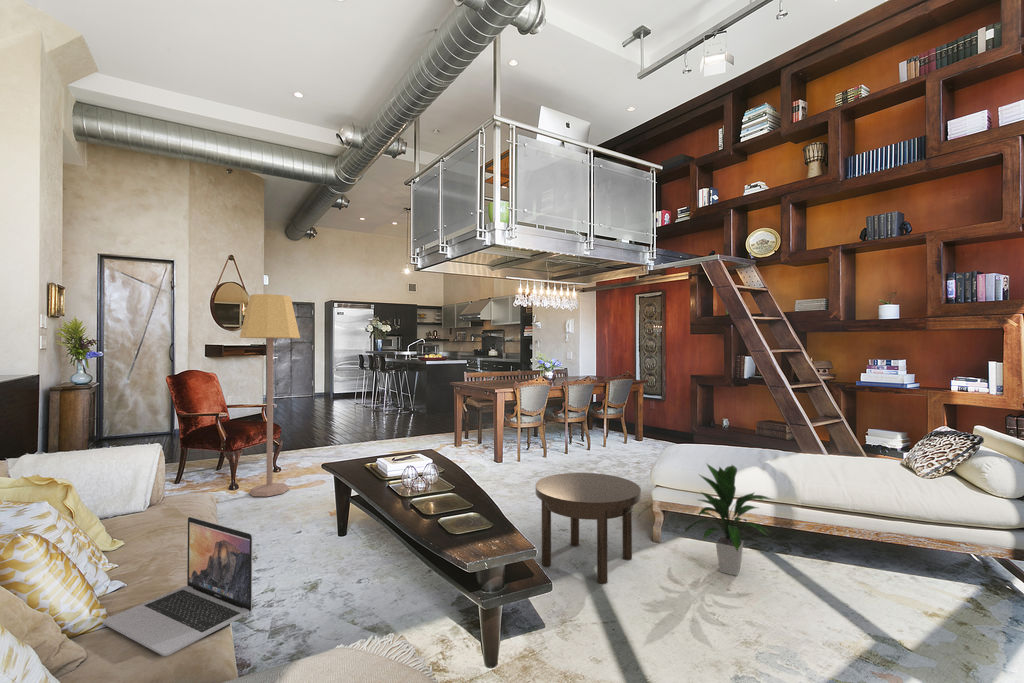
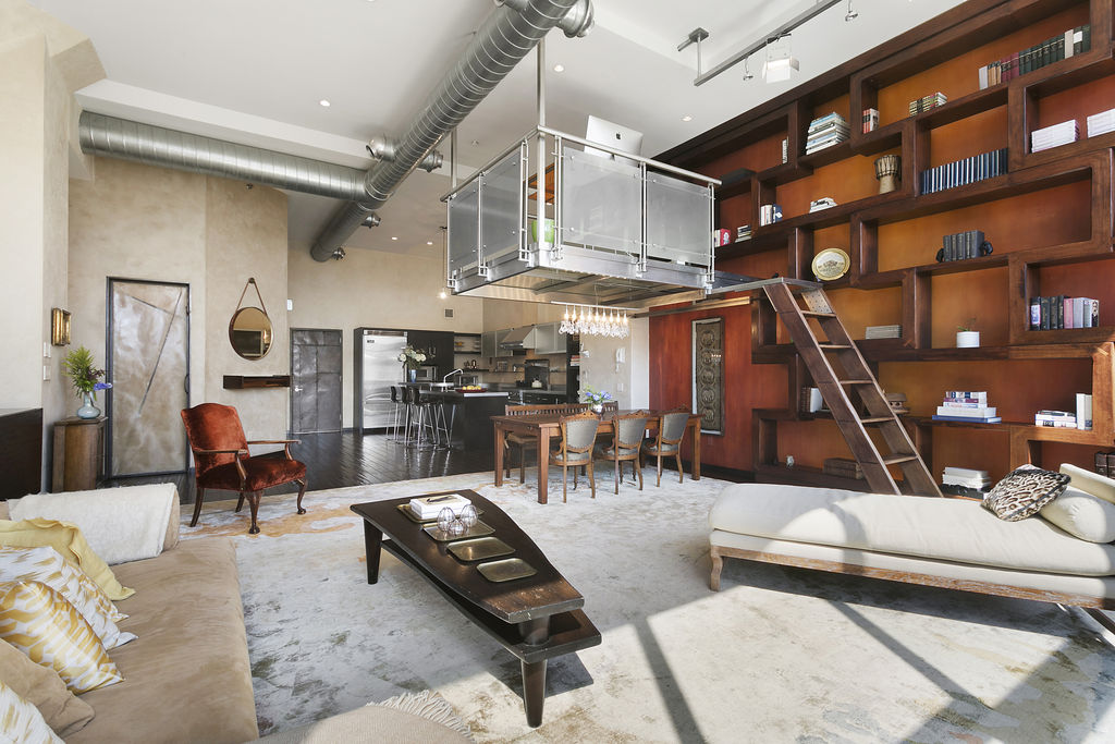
- lamp [238,293,301,497]
- side table [535,472,642,585]
- indoor plant [682,462,776,577]
- laptop [101,516,253,657]
